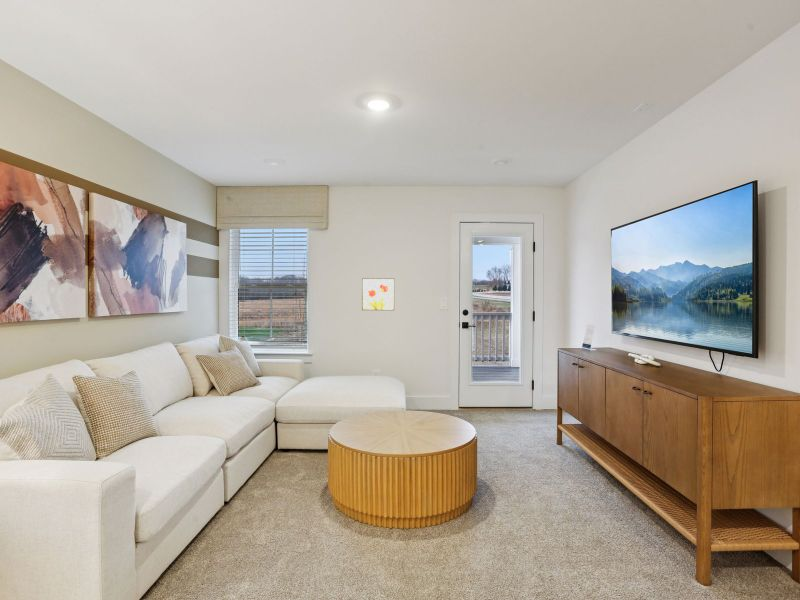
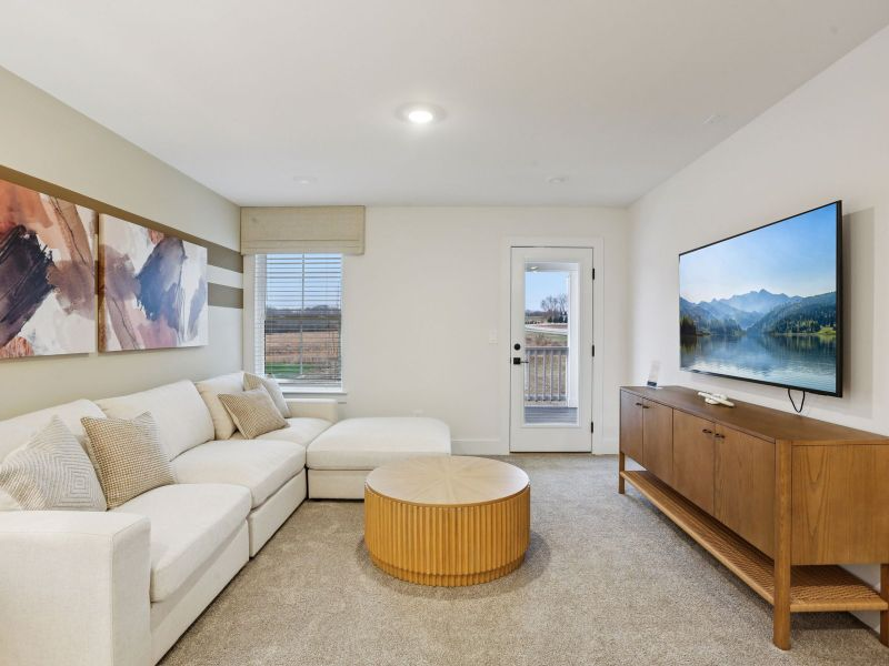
- wall art [361,277,395,311]
